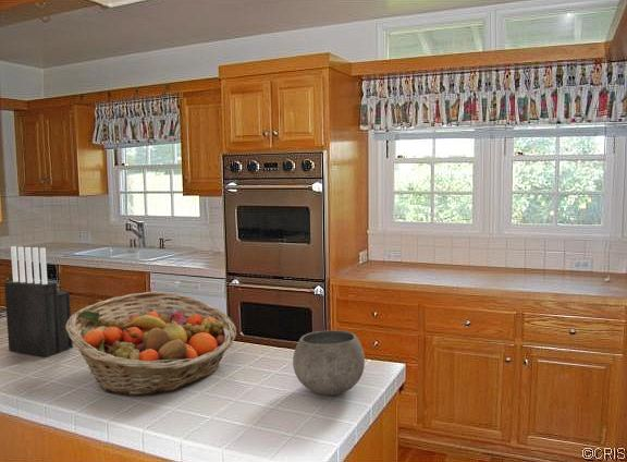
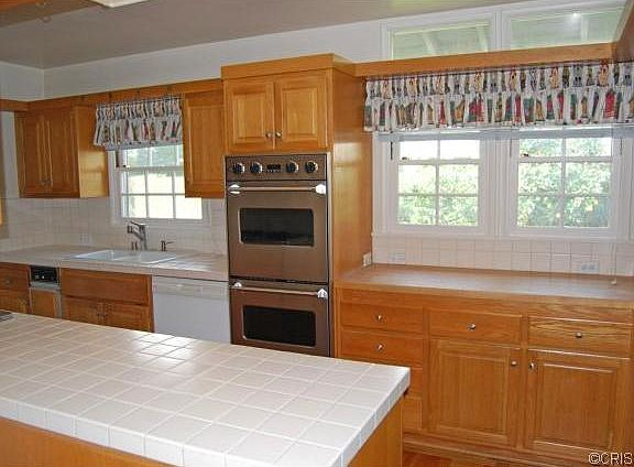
- fruit basket [65,291,237,397]
- bowl [292,329,366,396]
- knife block [3,245,74,357]
